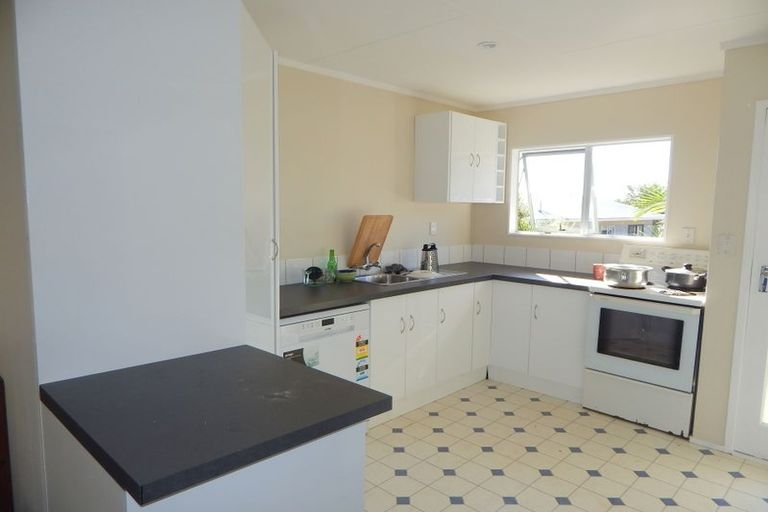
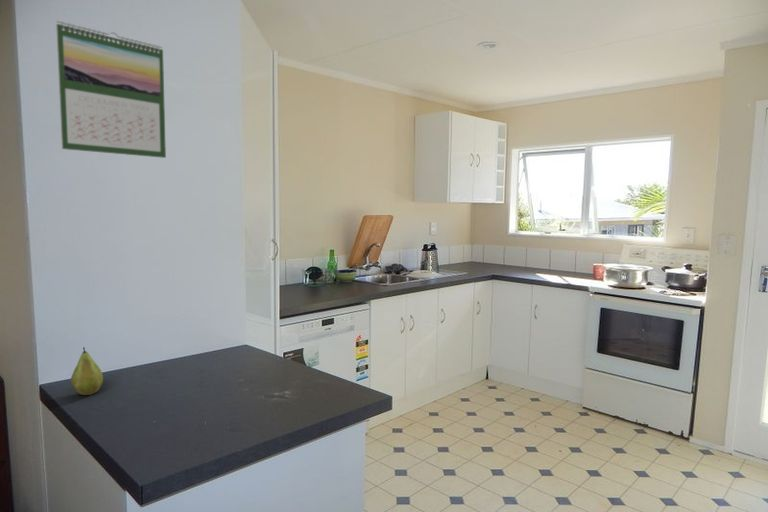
+ calendar [55,20,167,159]
+ fruit [70,346,104,396]
